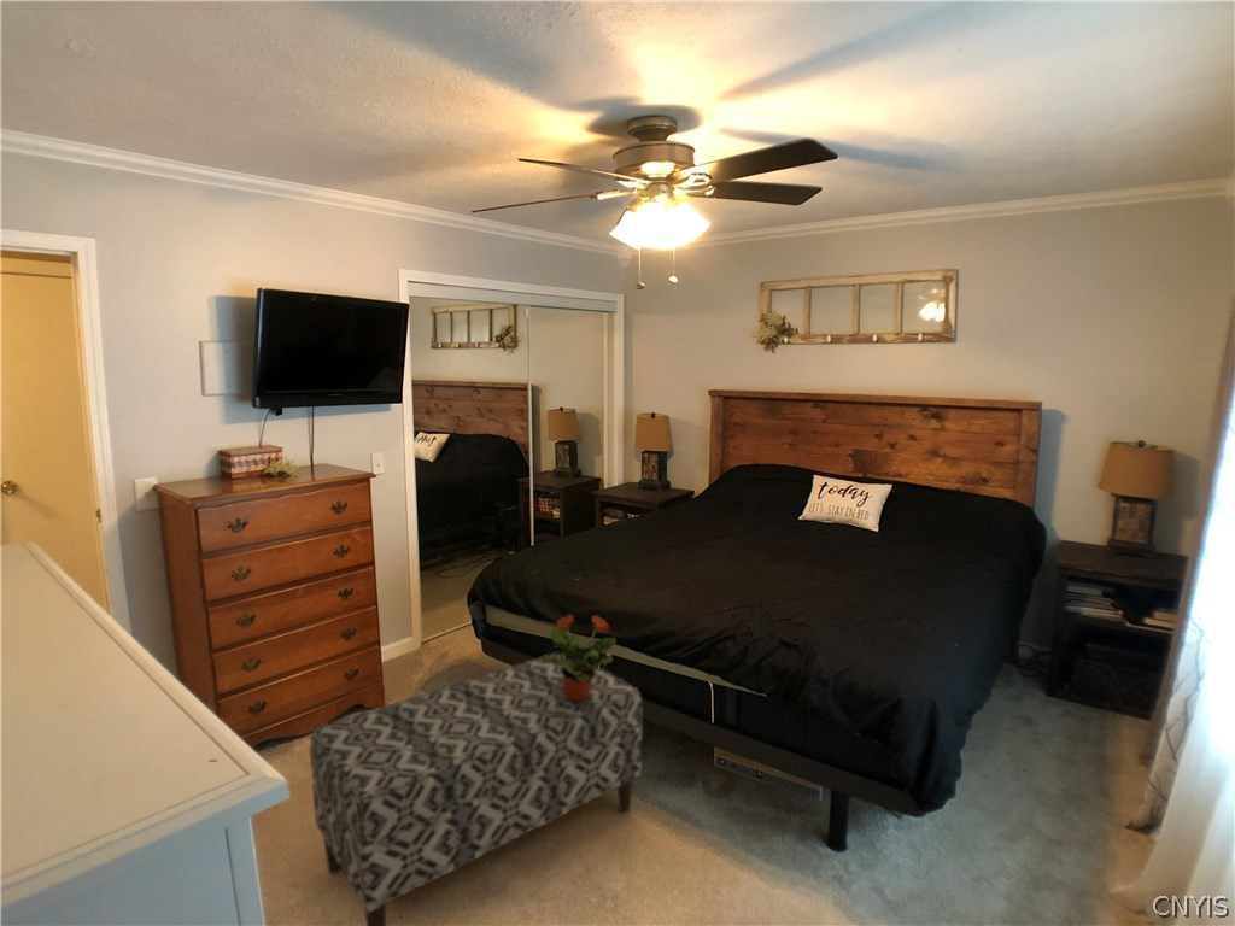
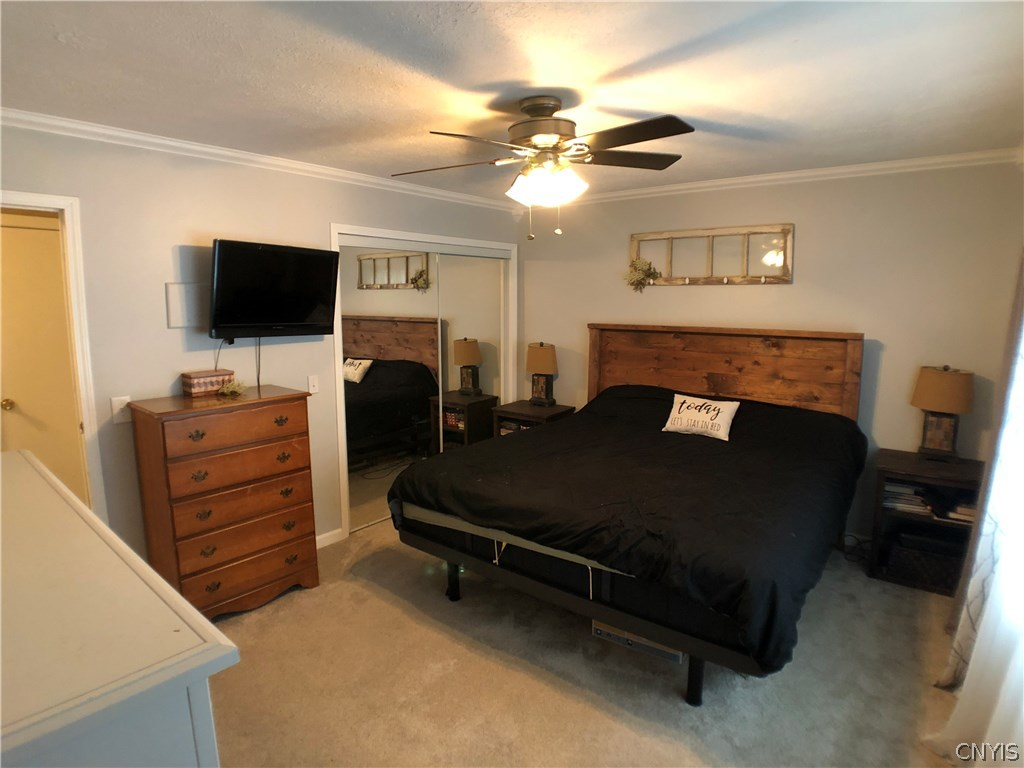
- bench [309,651,644,926]
- potted plant [542,613,618,702]
